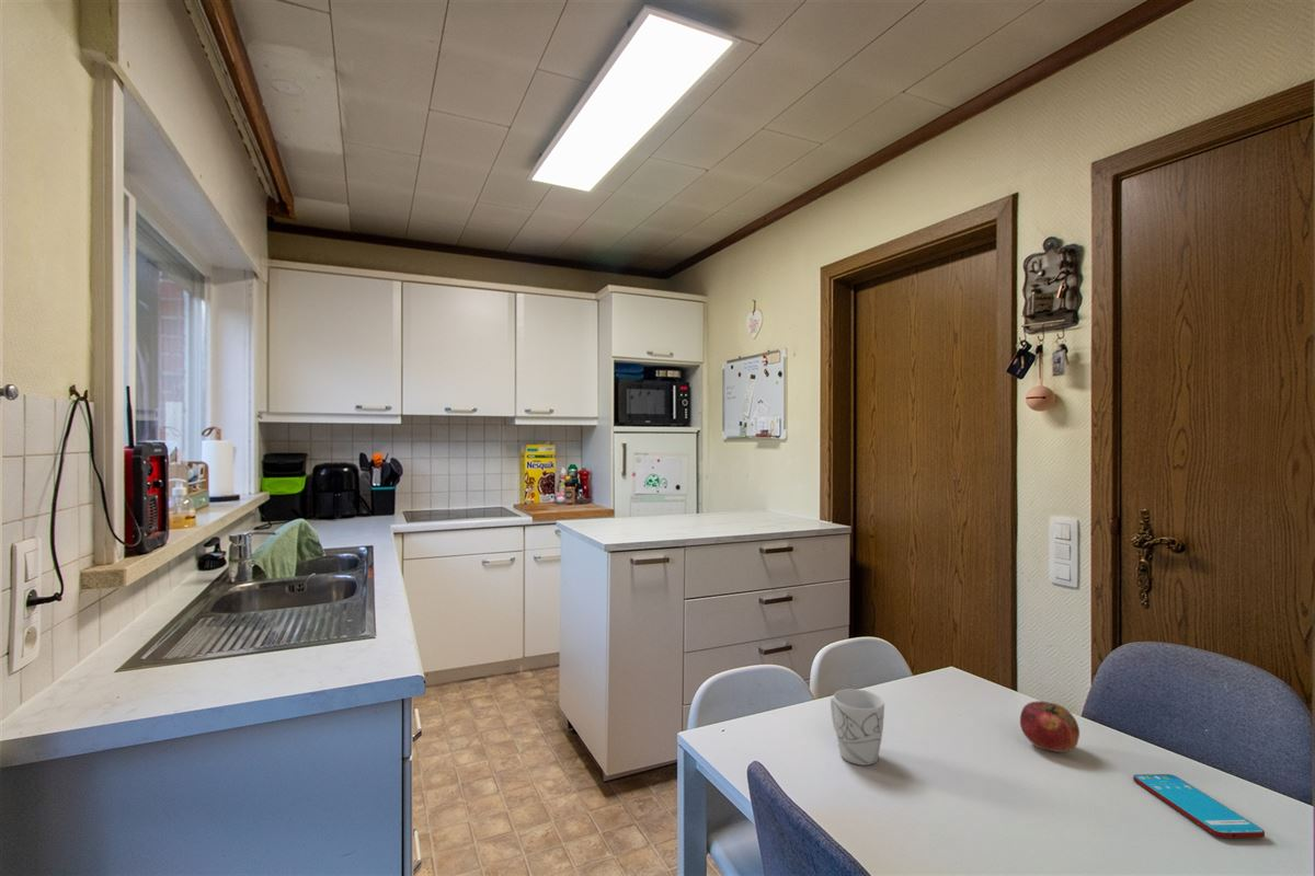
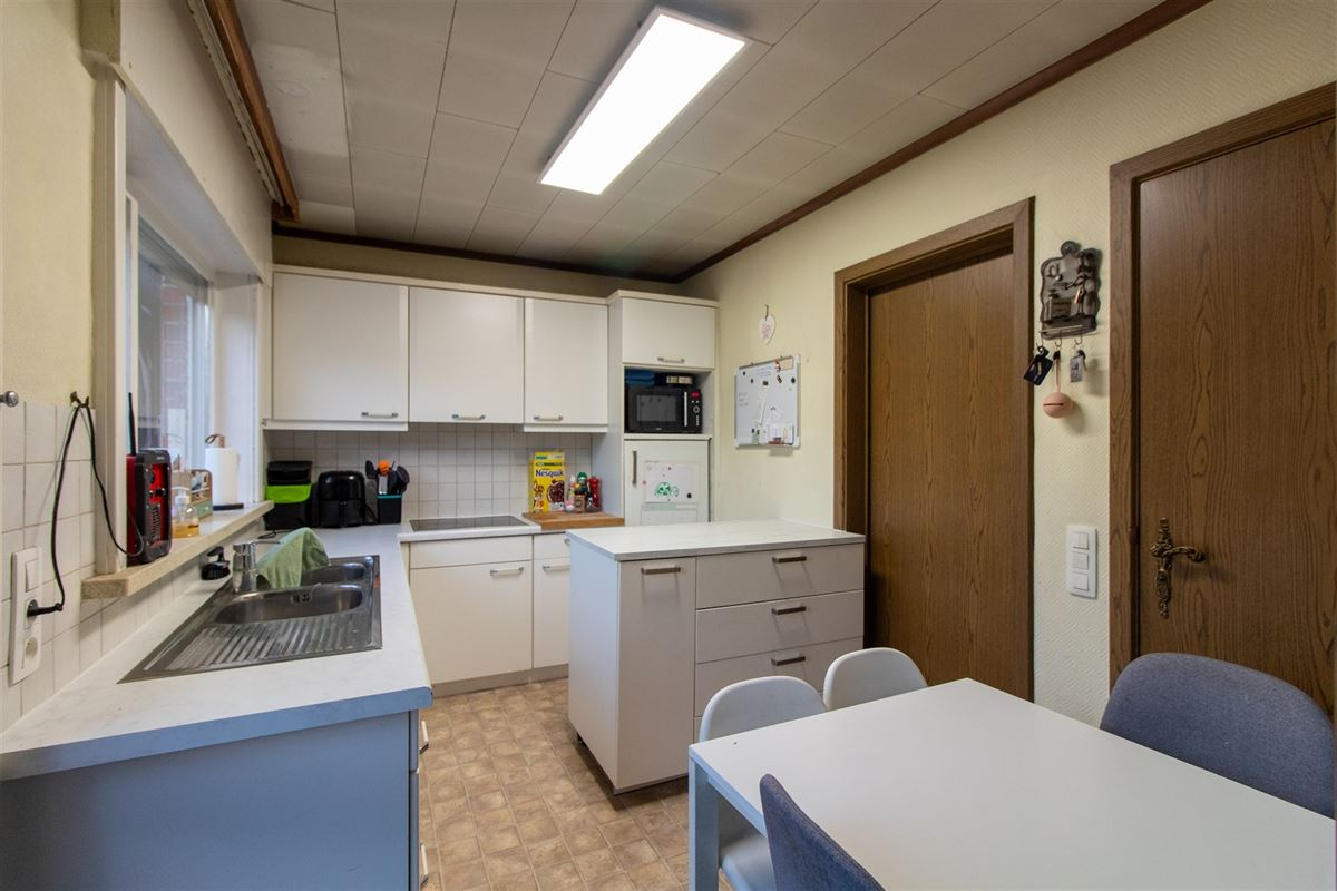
- fruit [1019,700,1080,753]
- smartphone [1132,773,1266,839]
- mug [830,688,885,766]
